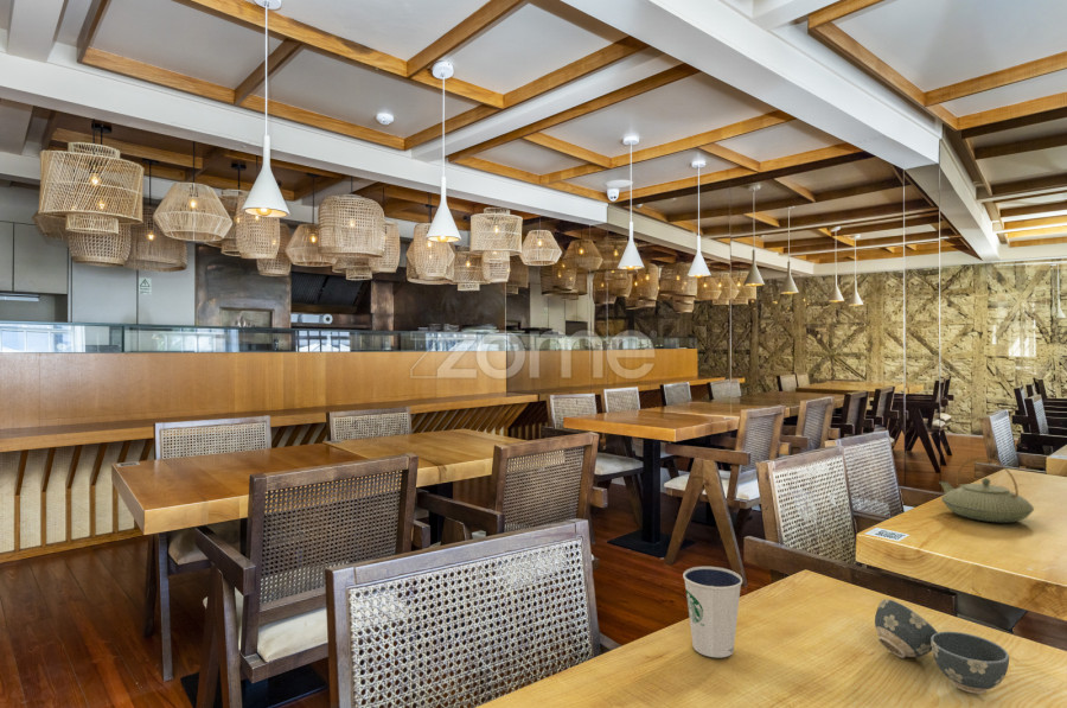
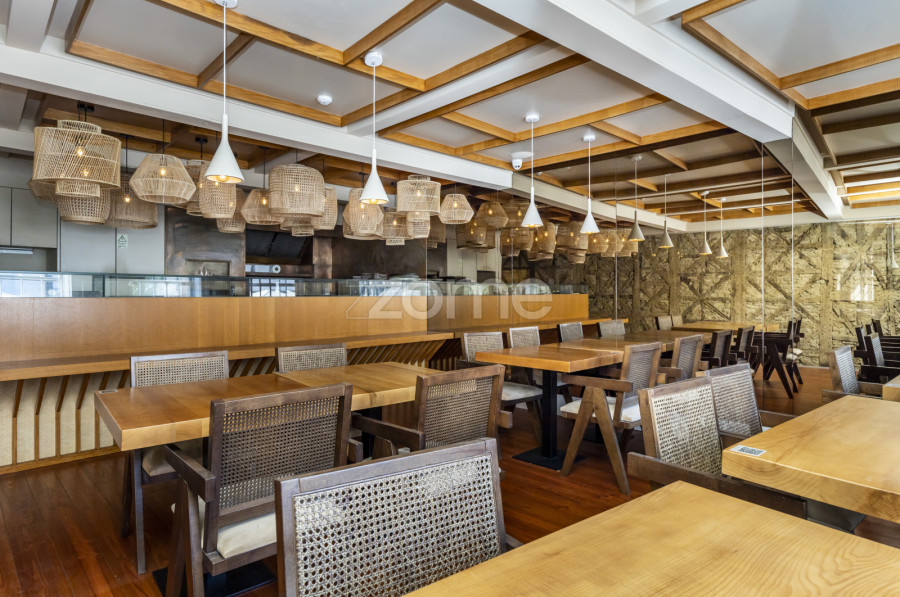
- ceramic bowl [874,598,1010,695]
- dixie cup [682,566,743,658]
- teapot [938,457,1035,524]
